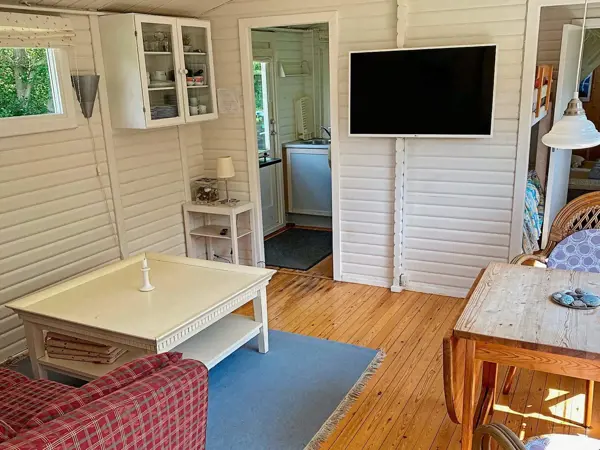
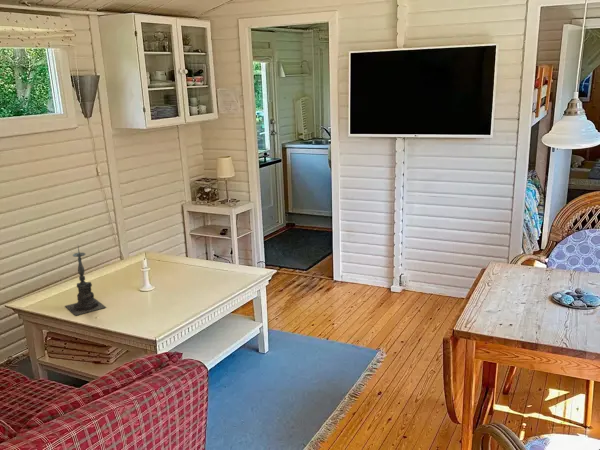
+ candle holder [64,246,106,317]
